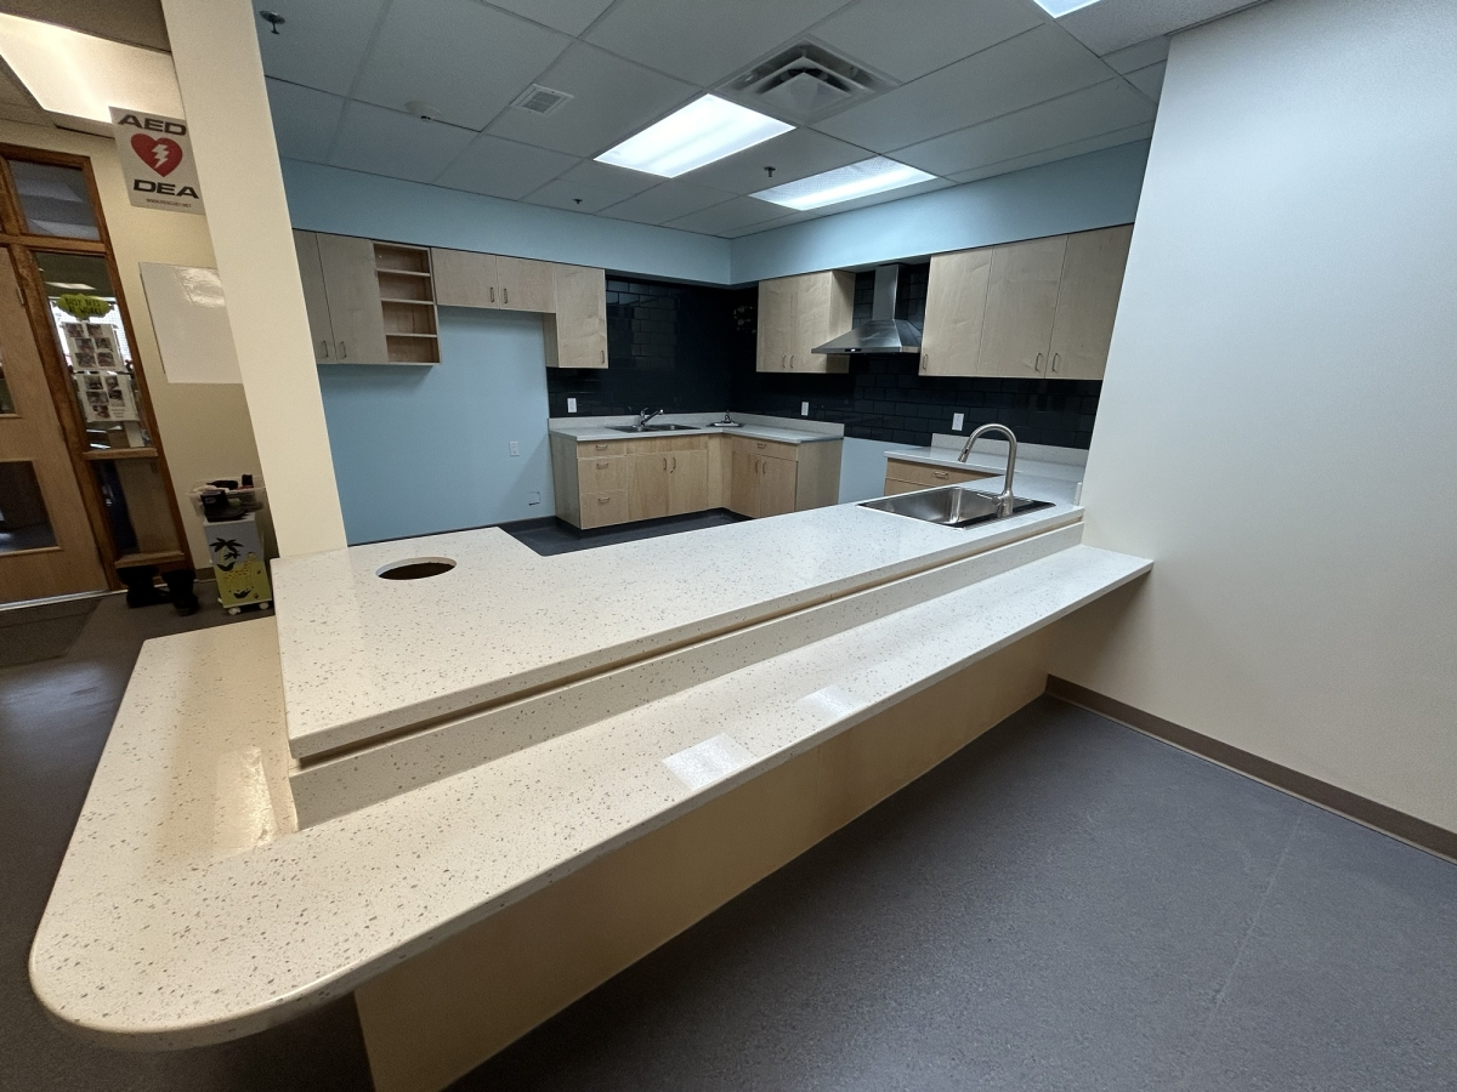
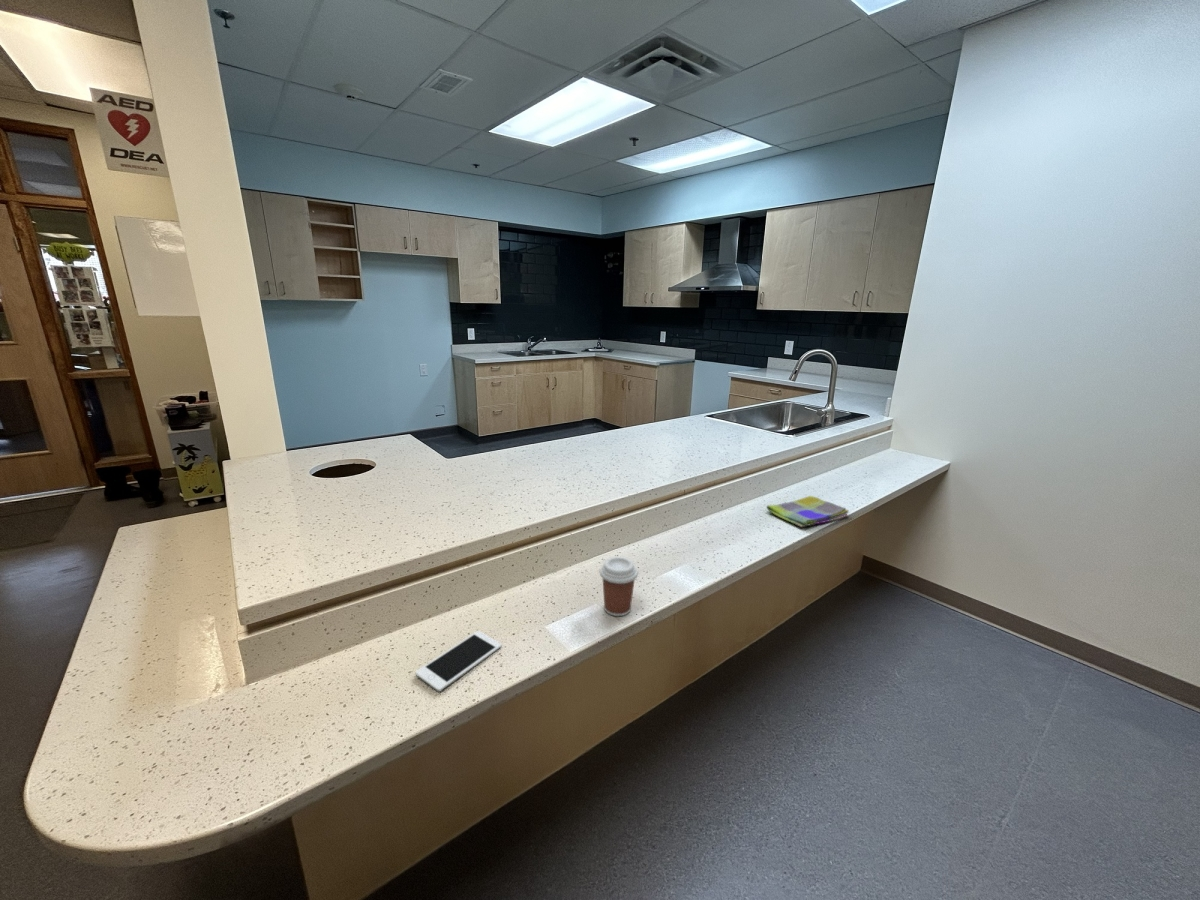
+ dish towel [766,495,850,528]
+ cell phone [414,630,502,692]
+ coffee cup [599,556,639,617]
